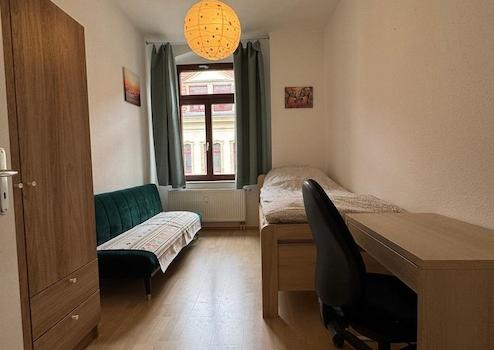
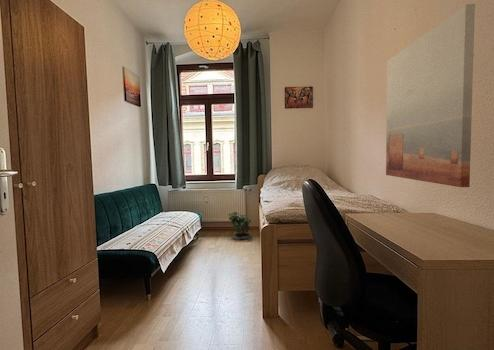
+ wall art [385,3,476,188]
+ potted plant [228,211,253,241]
